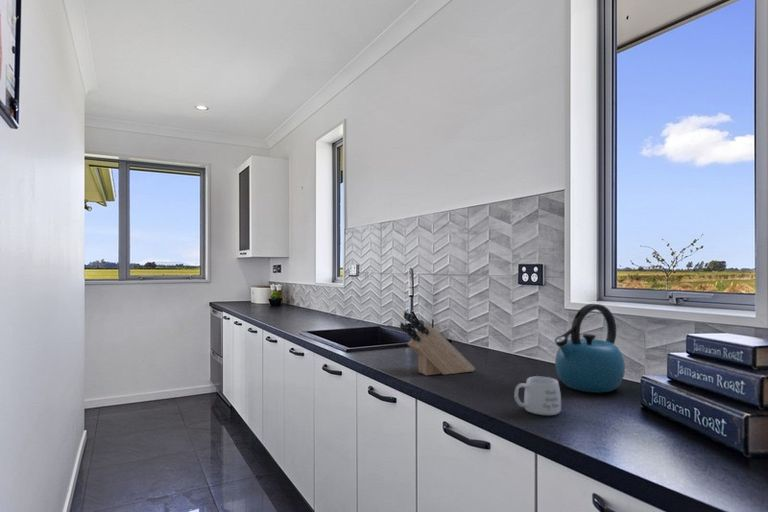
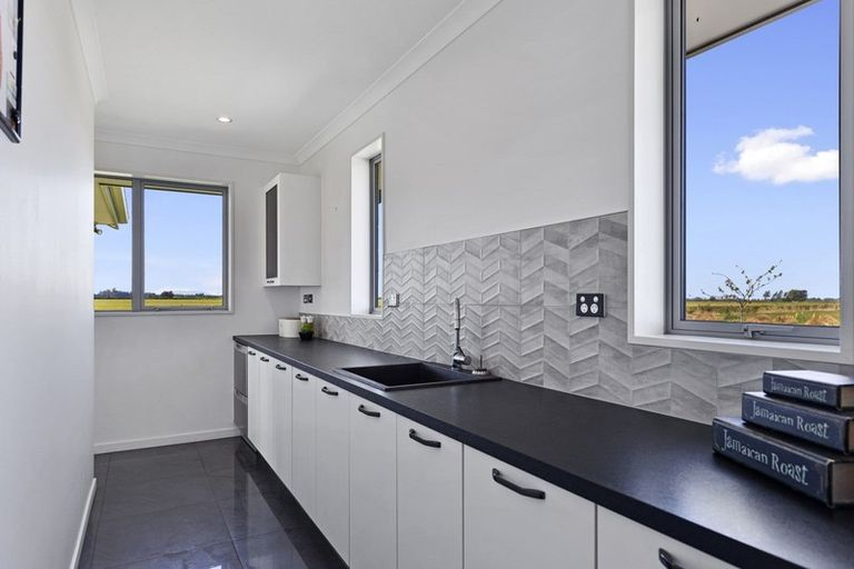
- kettle [554,303,626,394]
- mug [513,375,562,416]
- knife block [399,311,476,376]
